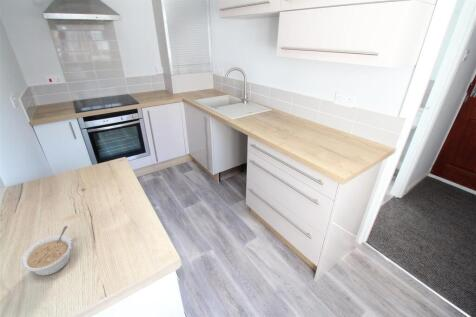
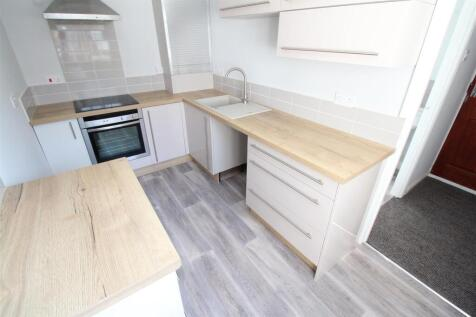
- legume [20,225,73,277]
